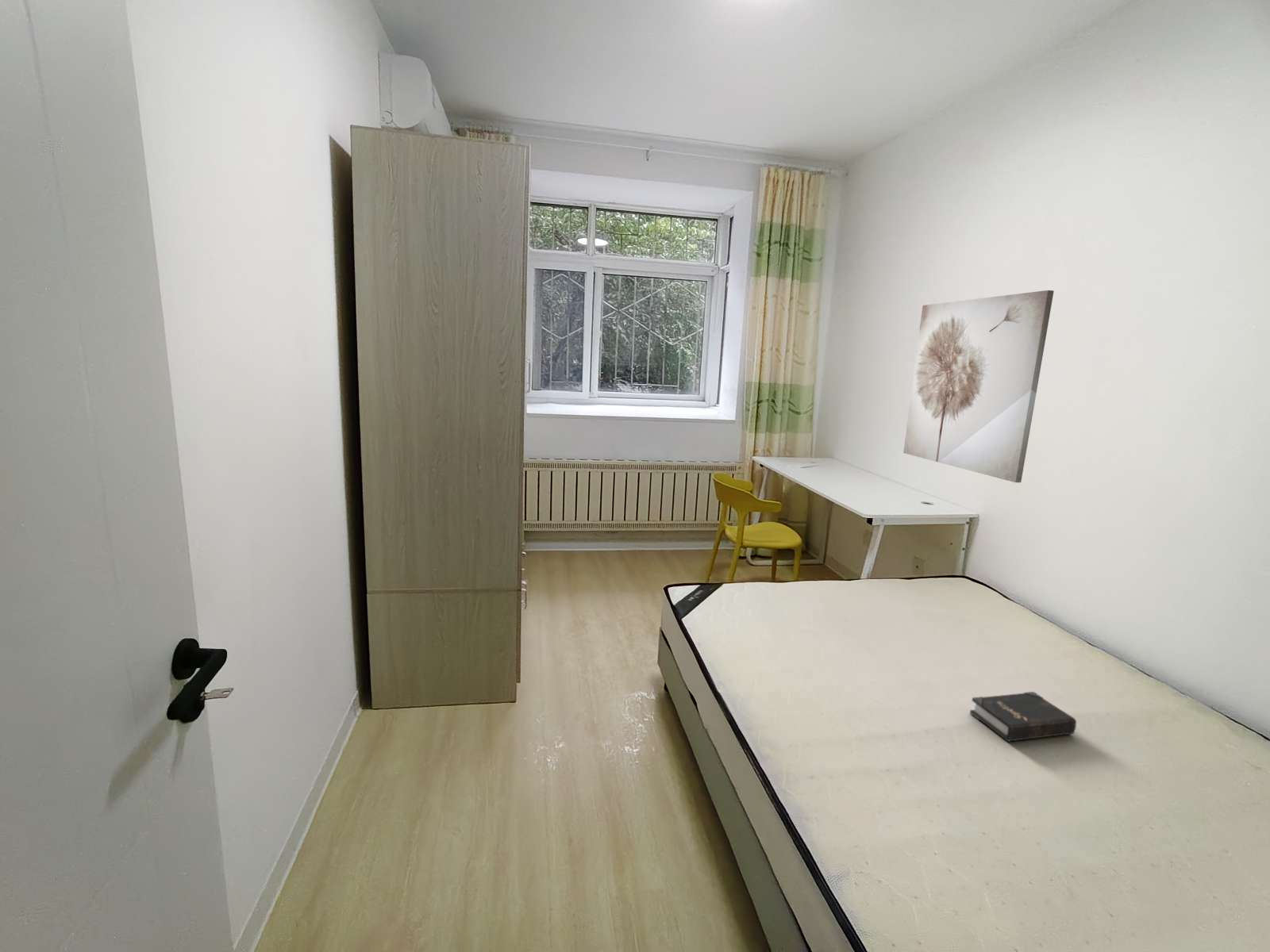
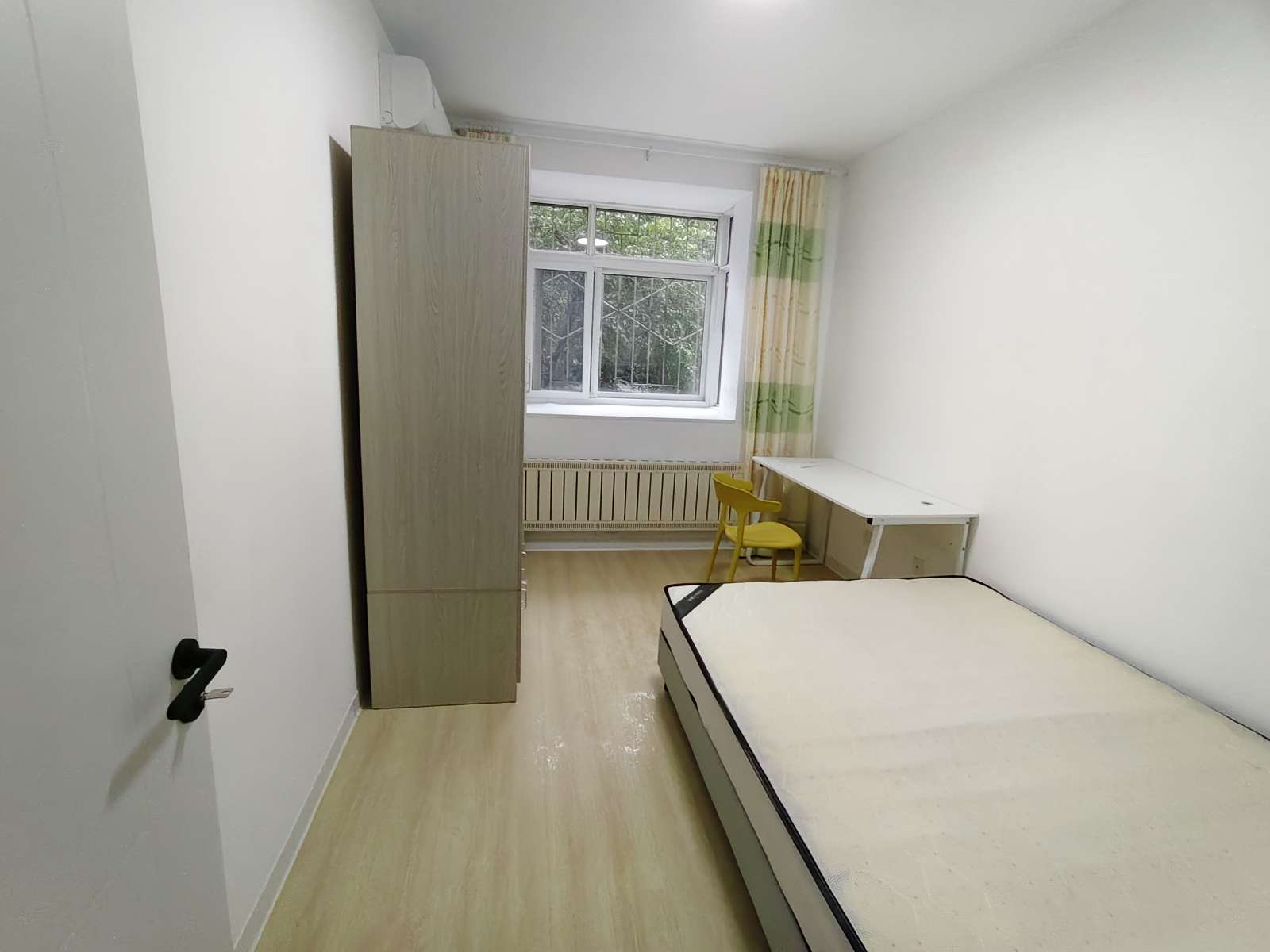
- wall art [902,290,1055,483]
- hardback book [969,691,1077,742]
